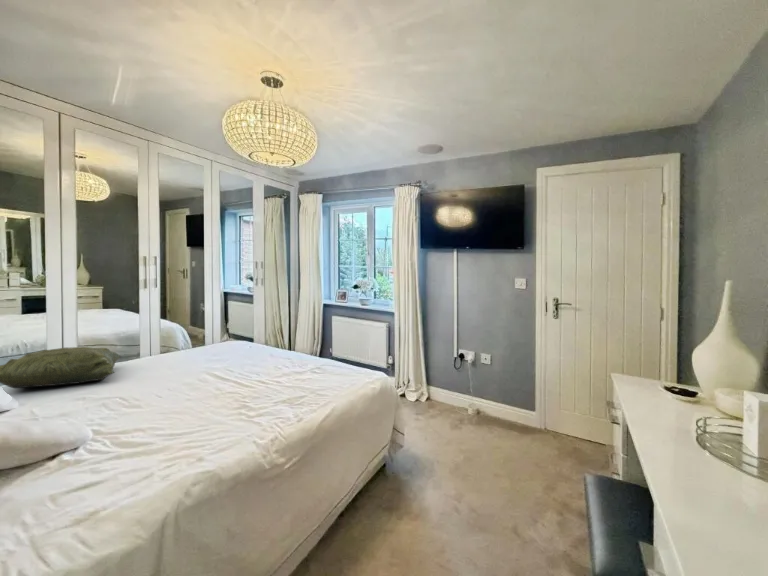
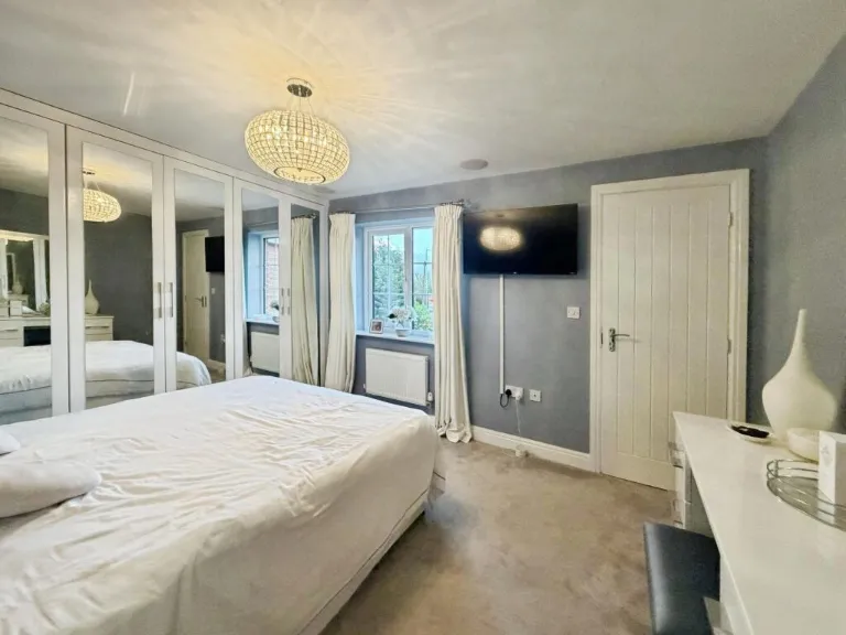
- cushion [0,346,121,389]
